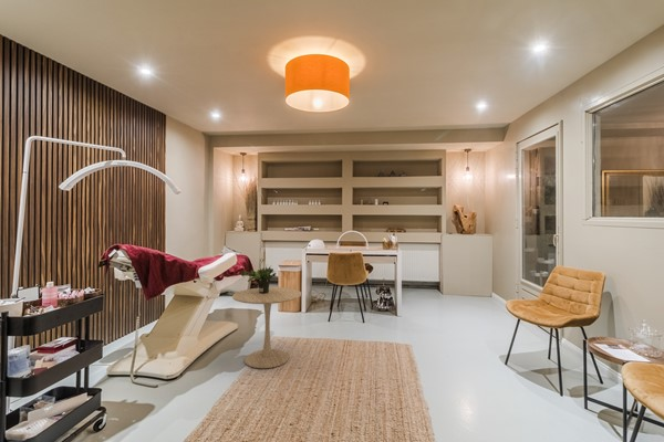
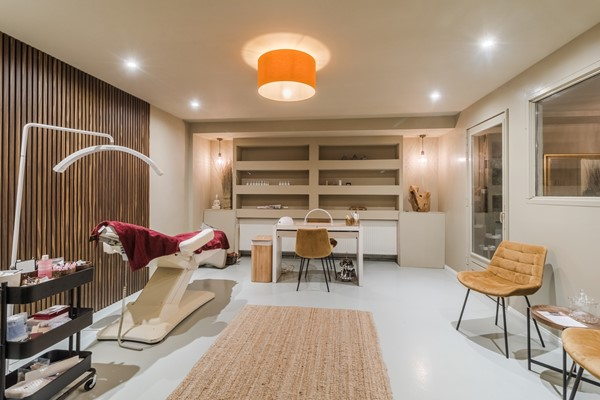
- potted plant [240,257,277,294]
- side table [231,286,302,369]
